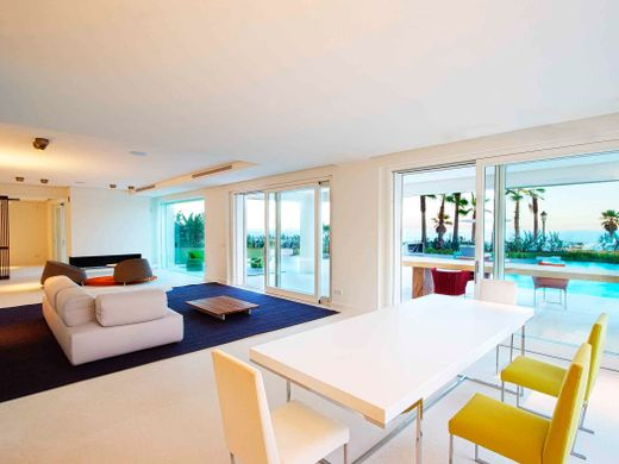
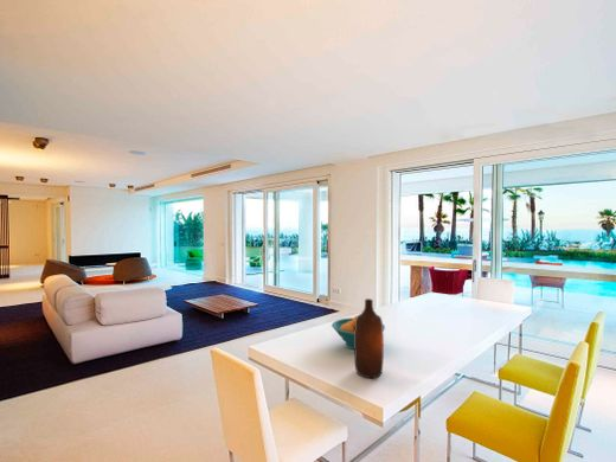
+ bottle [353,297,385,379]
+ fruit bowl [331,315,386,351]
